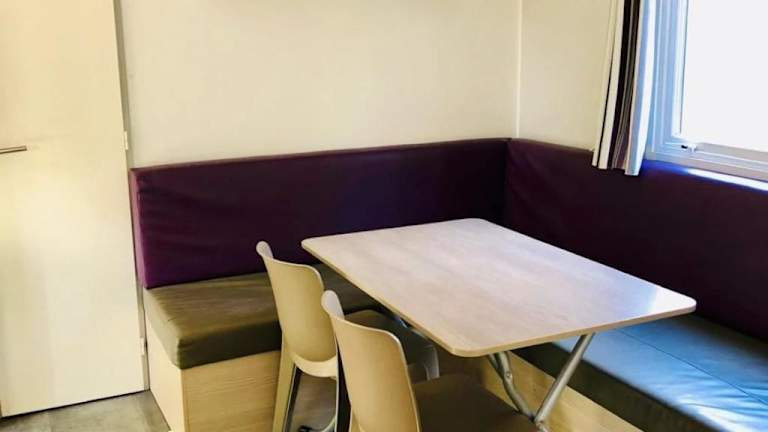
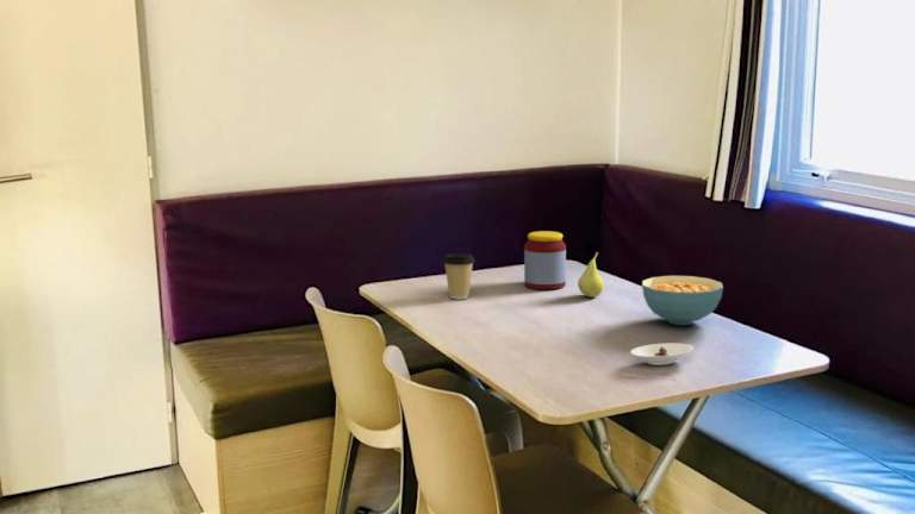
+ coffee cup [441,252,477,301]
+ jar [523,230,567,290]
+ saucer [629,343,695,366]
+ fruit [577,251,604,299]
+ cereal bowl [641,275,724,326]
